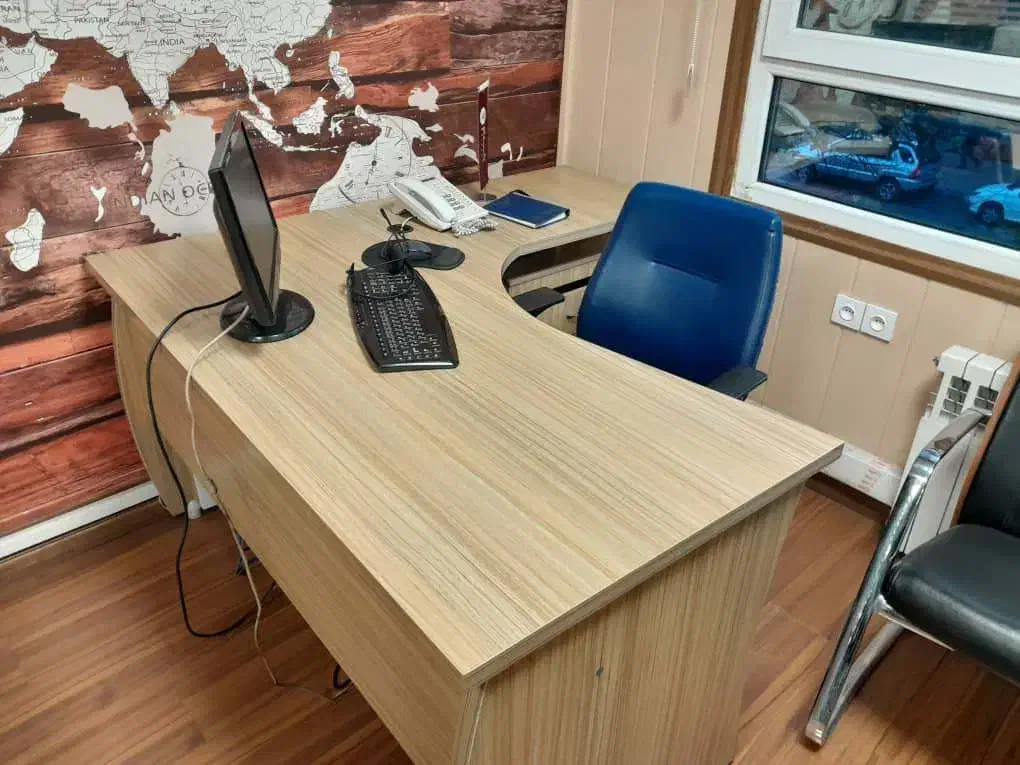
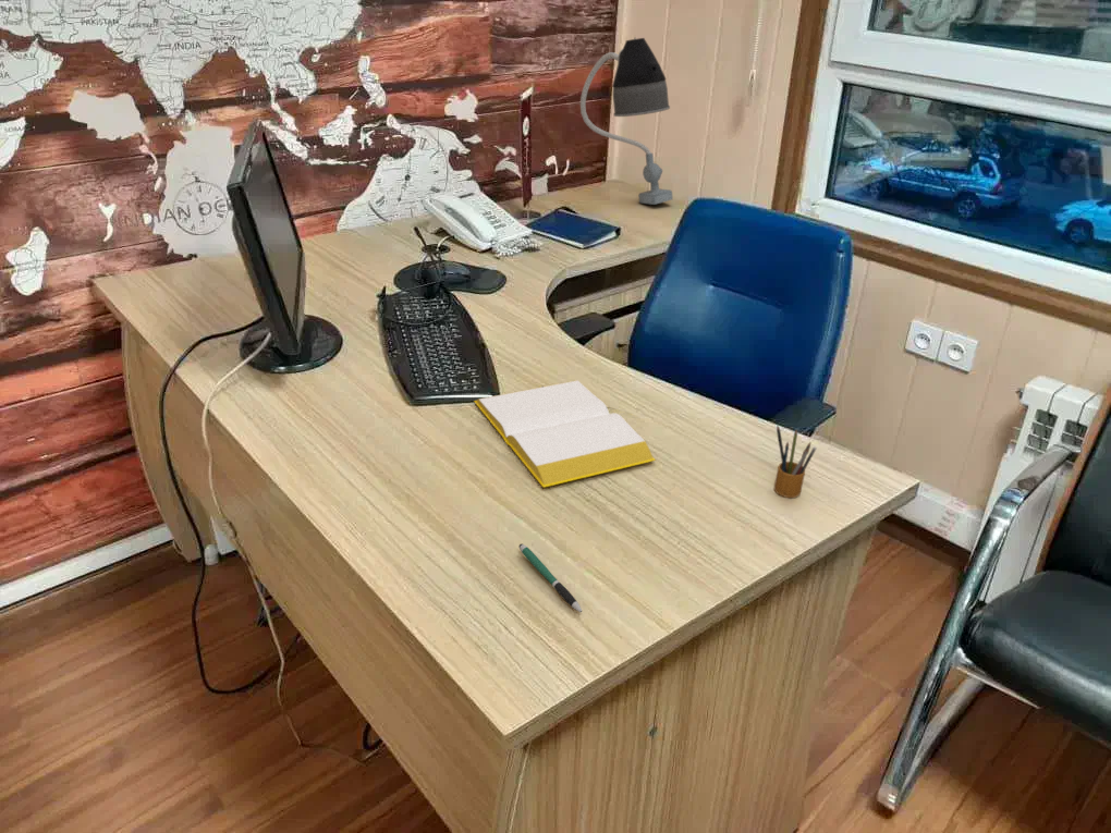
+ pencil box [773,425,817,499]
+ notepad [473,379,657,489]
+ desk lamp [579,37,674,206]
+ pen [518,543,583,613]
